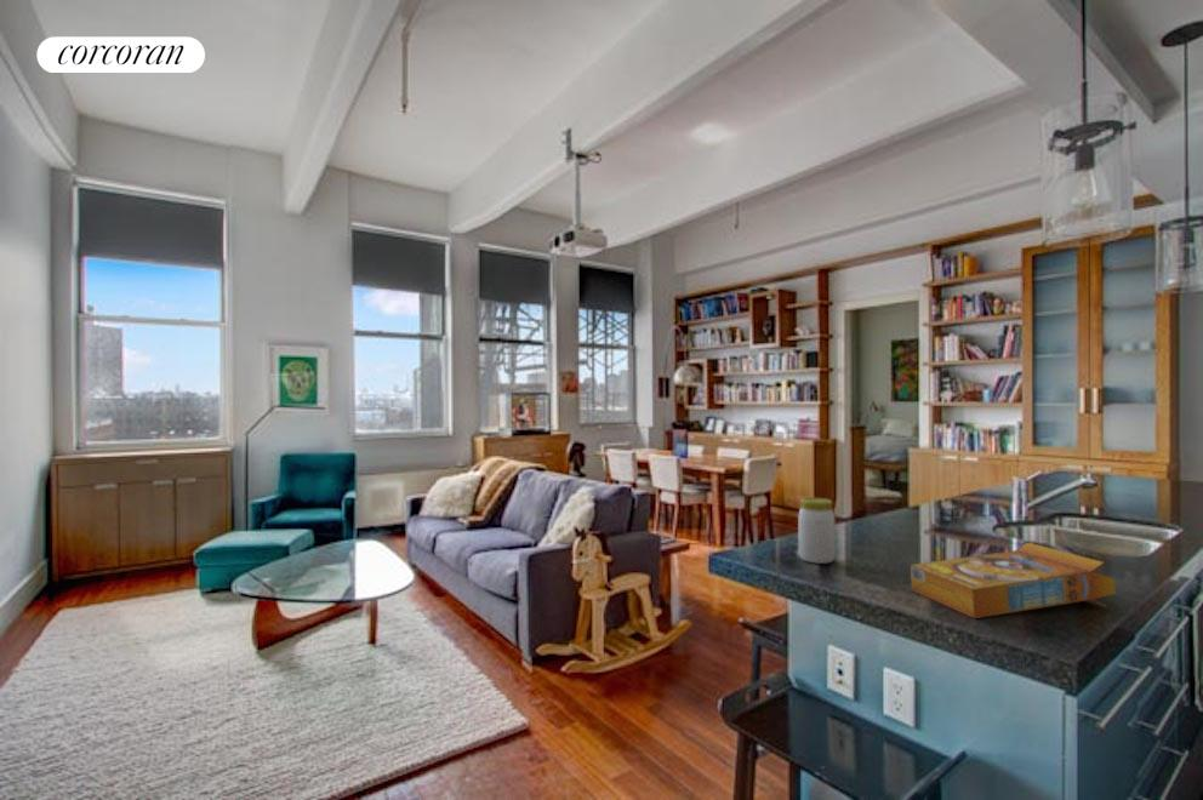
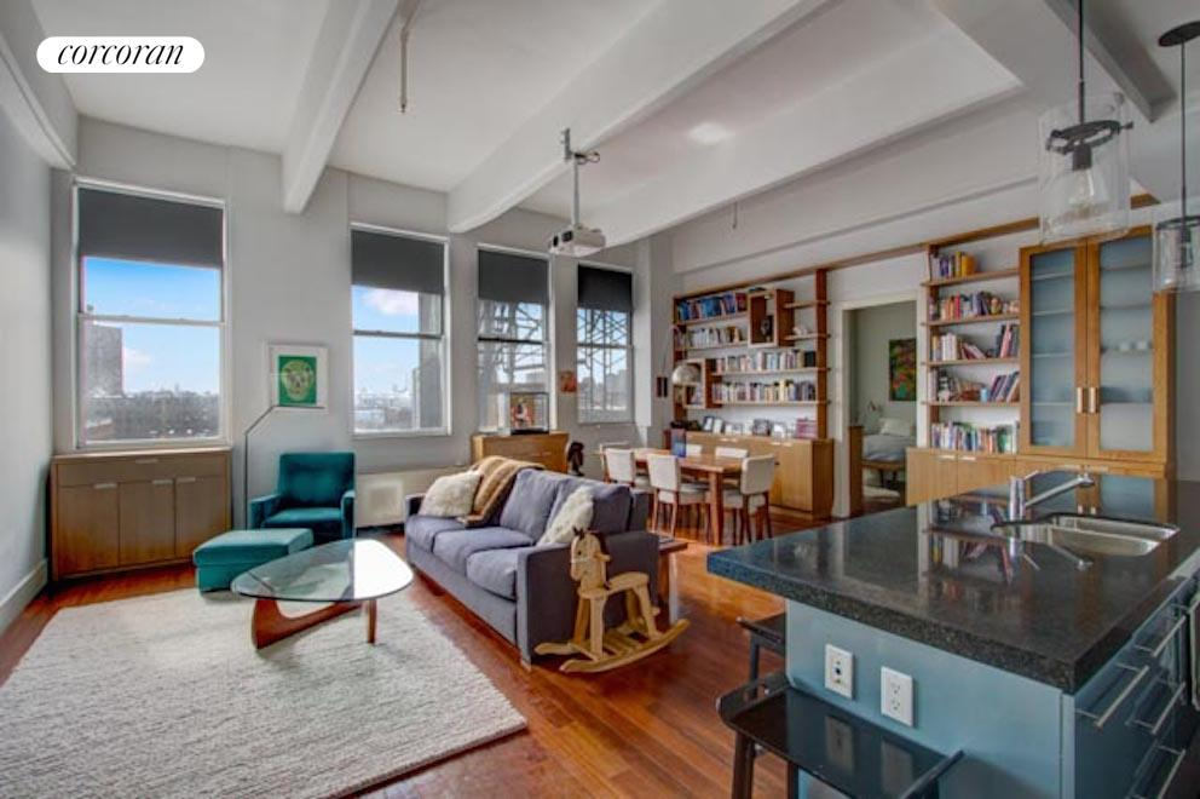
- jar [797,497,837,565]
- cereal box [908,541,1117,619]
